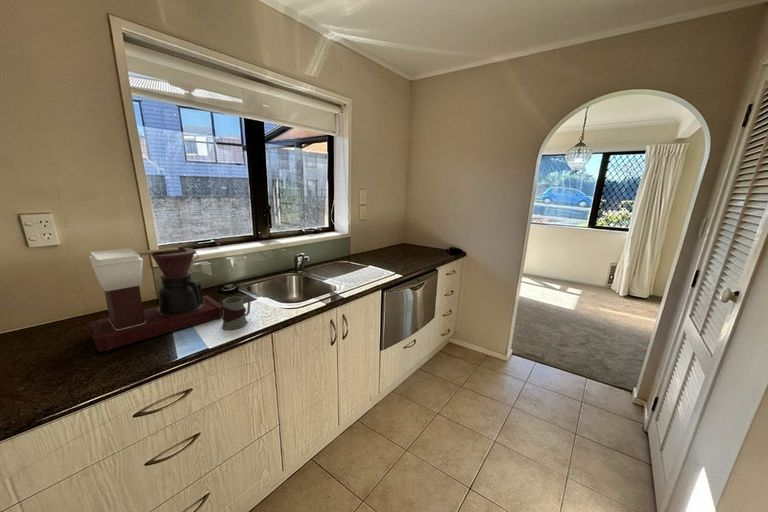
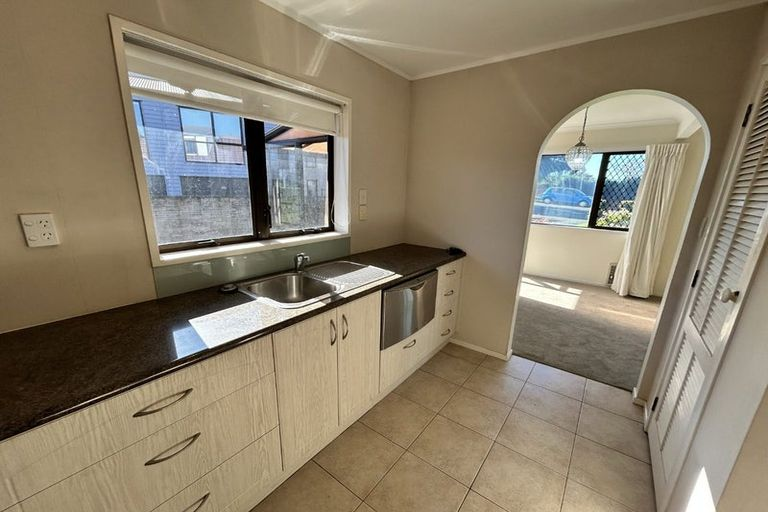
- mug [221,295,252,330]
- coffee maker [88,246,223,353]
